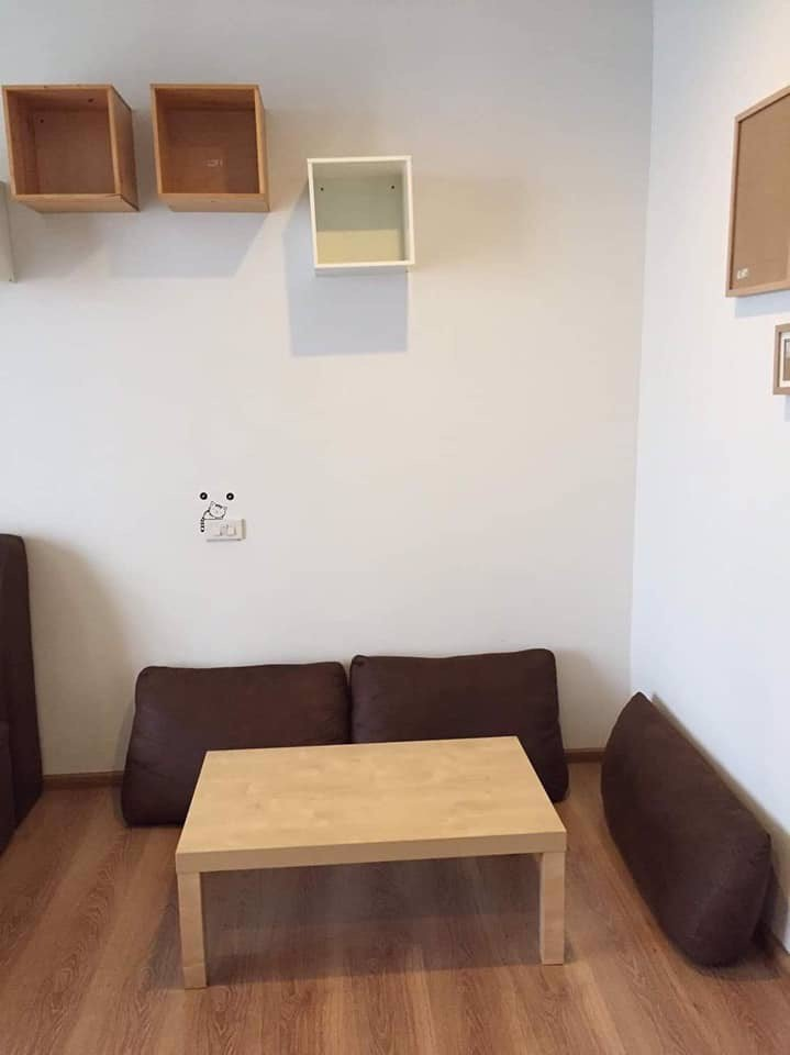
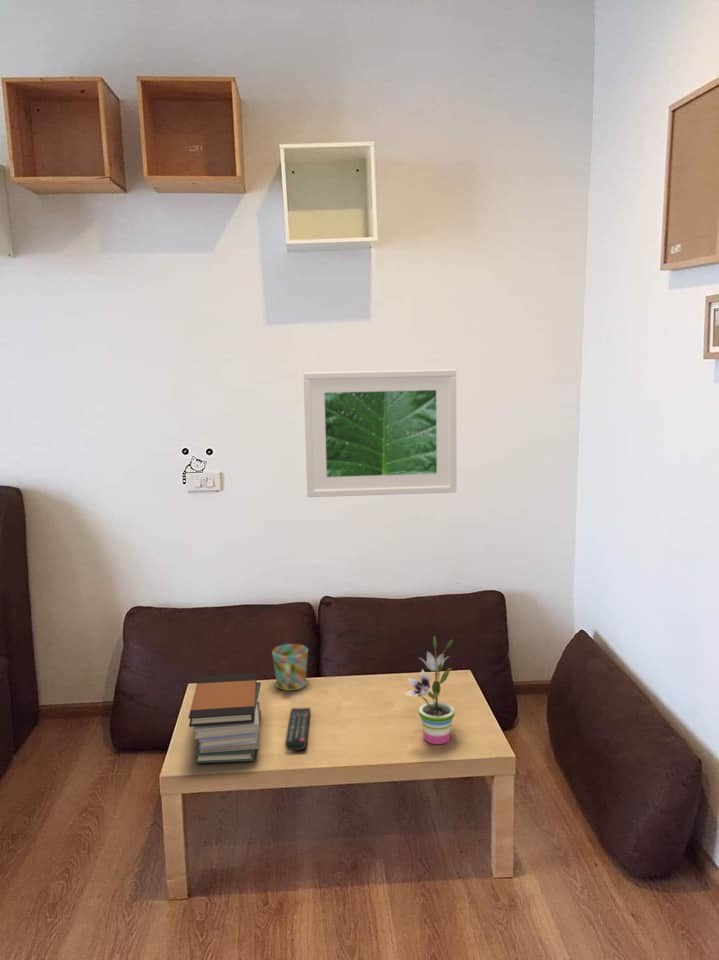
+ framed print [303,368,457,498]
+ potted plant [405,635,456,745]
+ mug [271,643,309,692]
+ book stack [188,672,262,764]
+ remote control [284,707,311,752]
